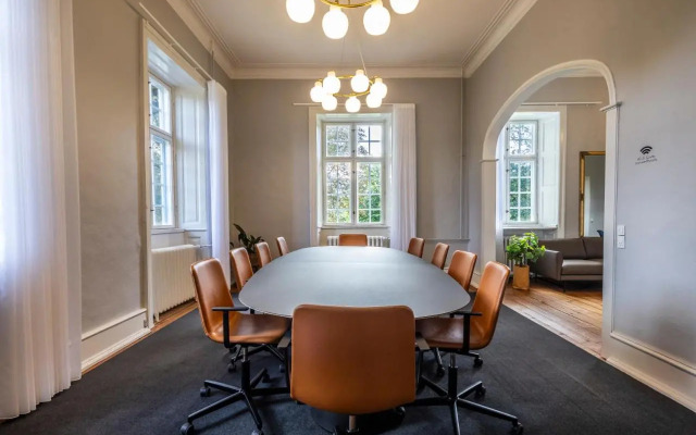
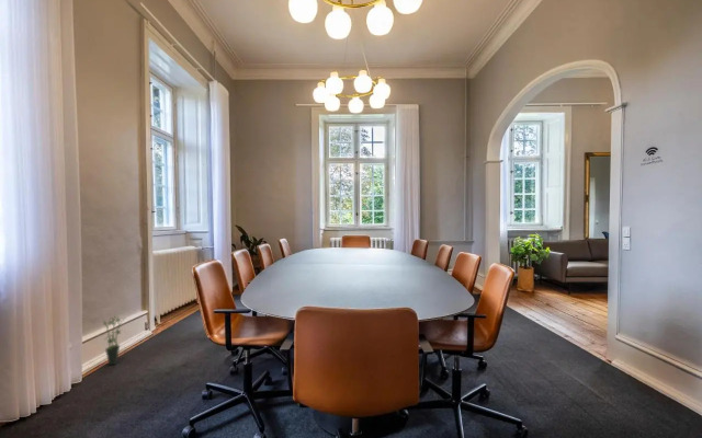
+ potted plant [102,315,129,367]
